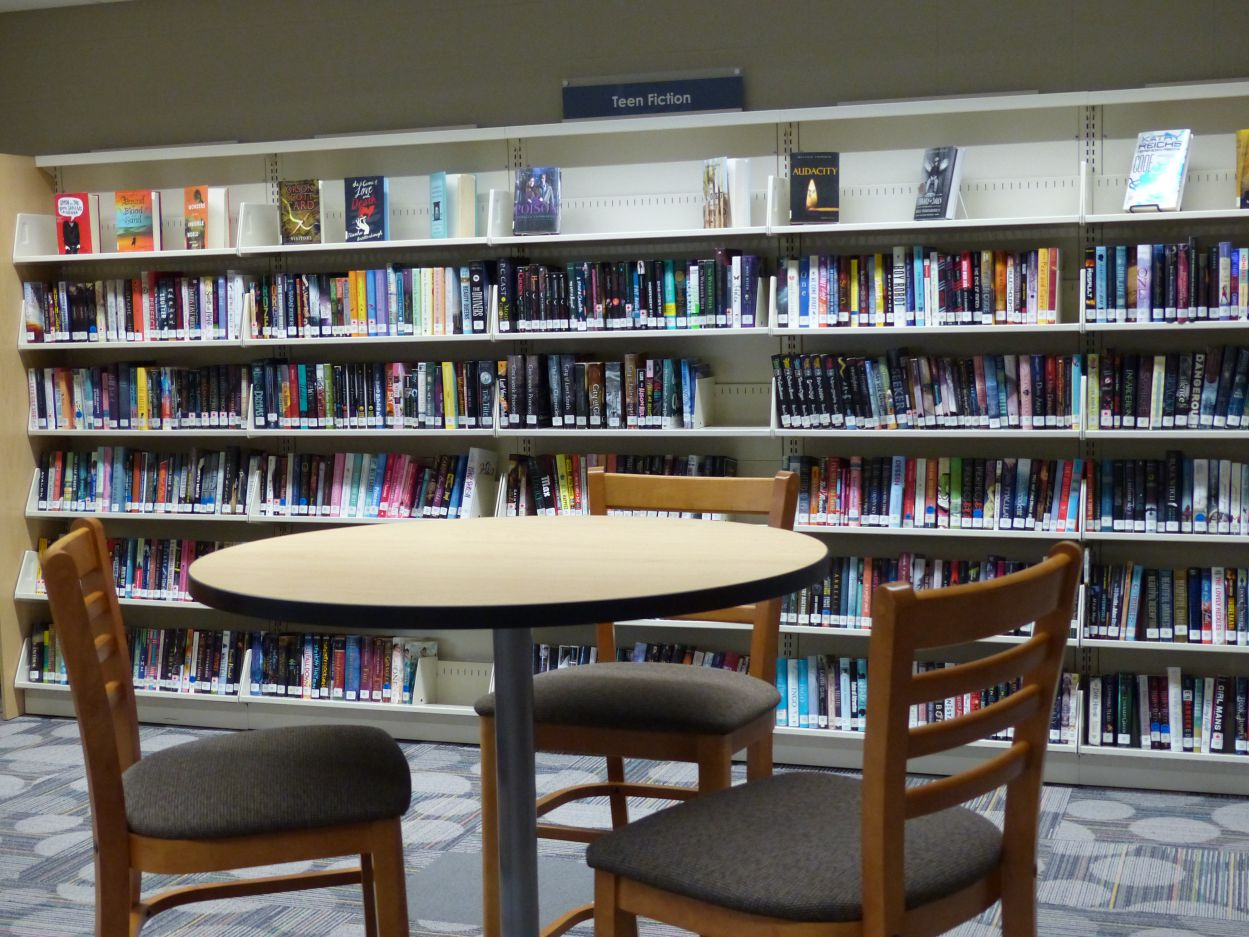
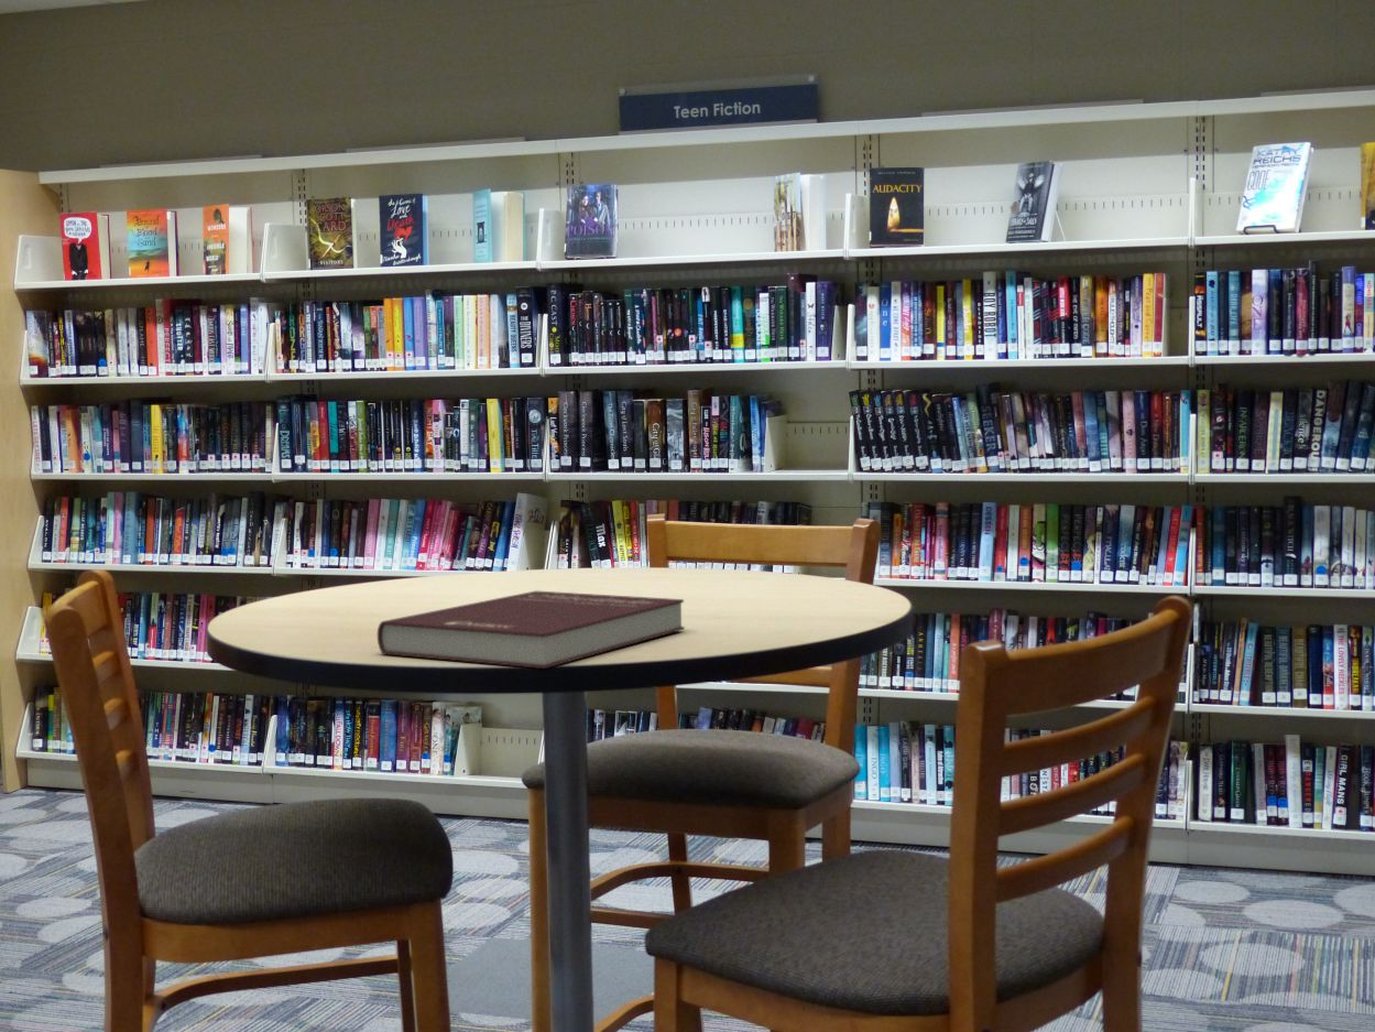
+ book [377,590,686,670]
